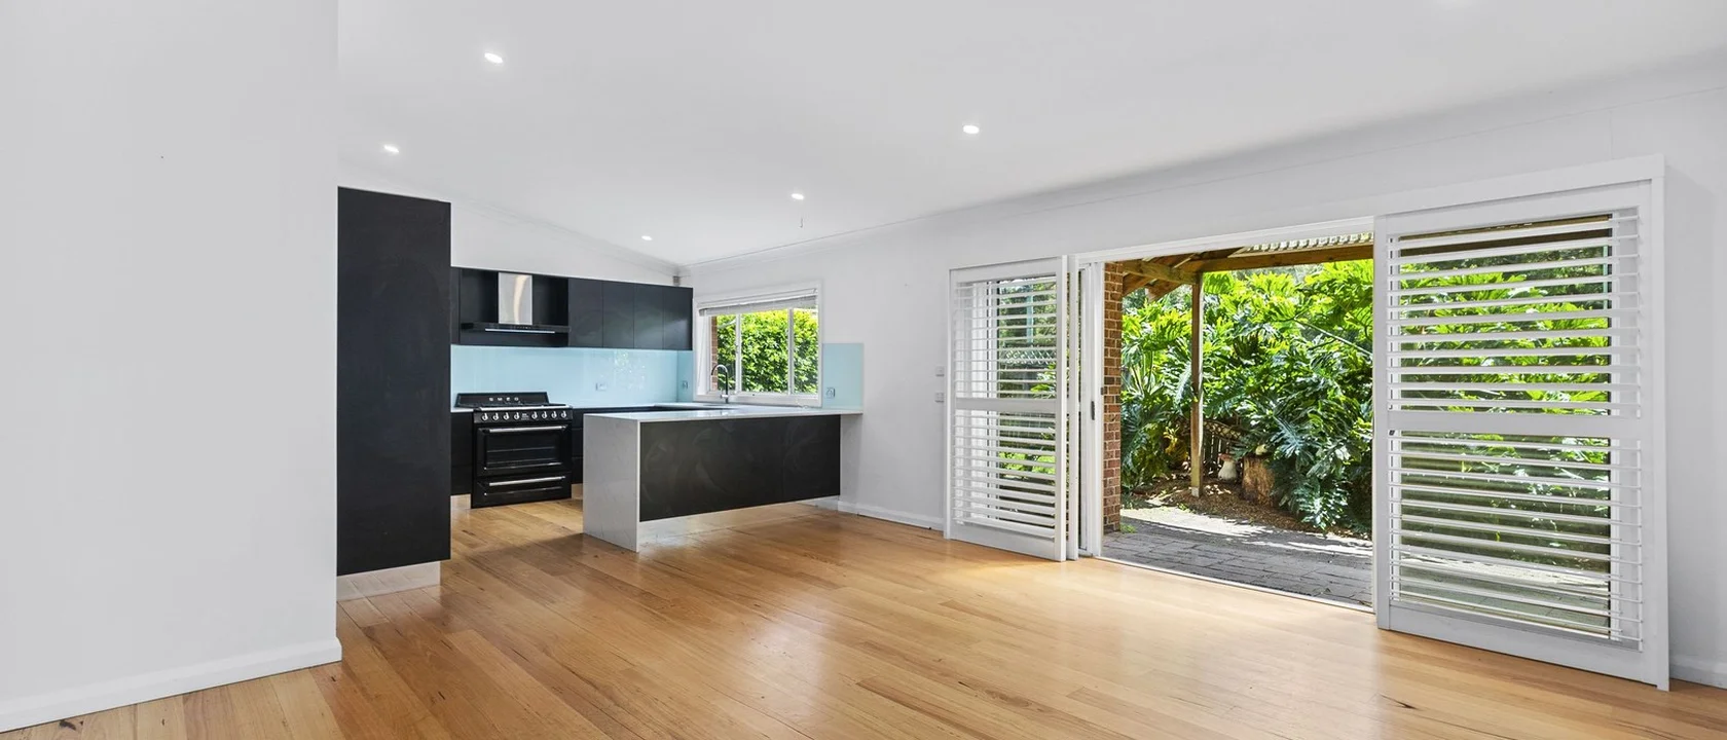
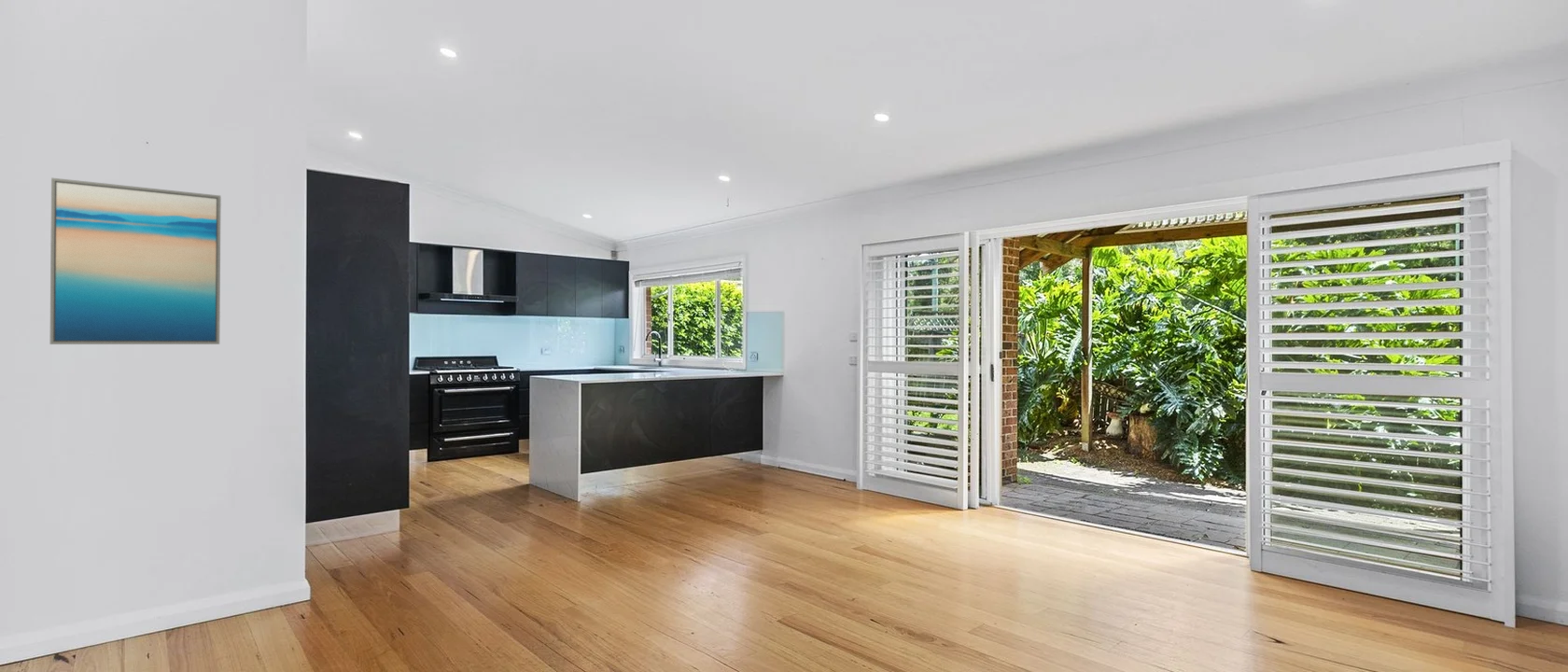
+ wall art [49,177,222,345]
